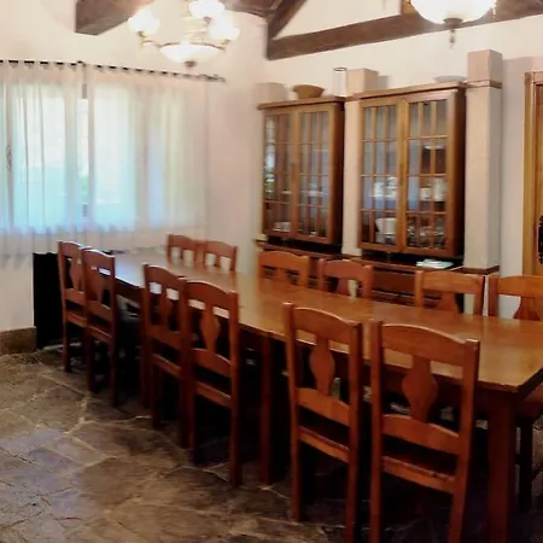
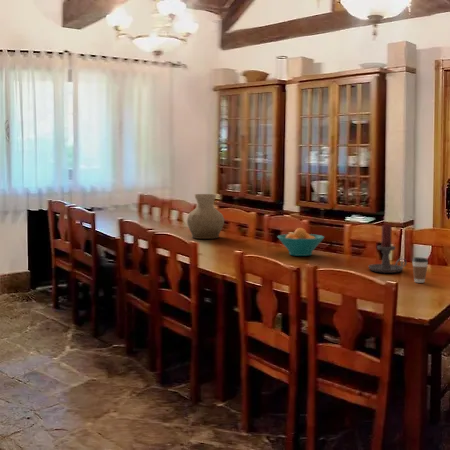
+ fruit bowl [276,227,325,257]
+ candle holder [368,223,408,274]
+ vase [186,193,225,240]
+ coffee cup [411,256,429,284]
